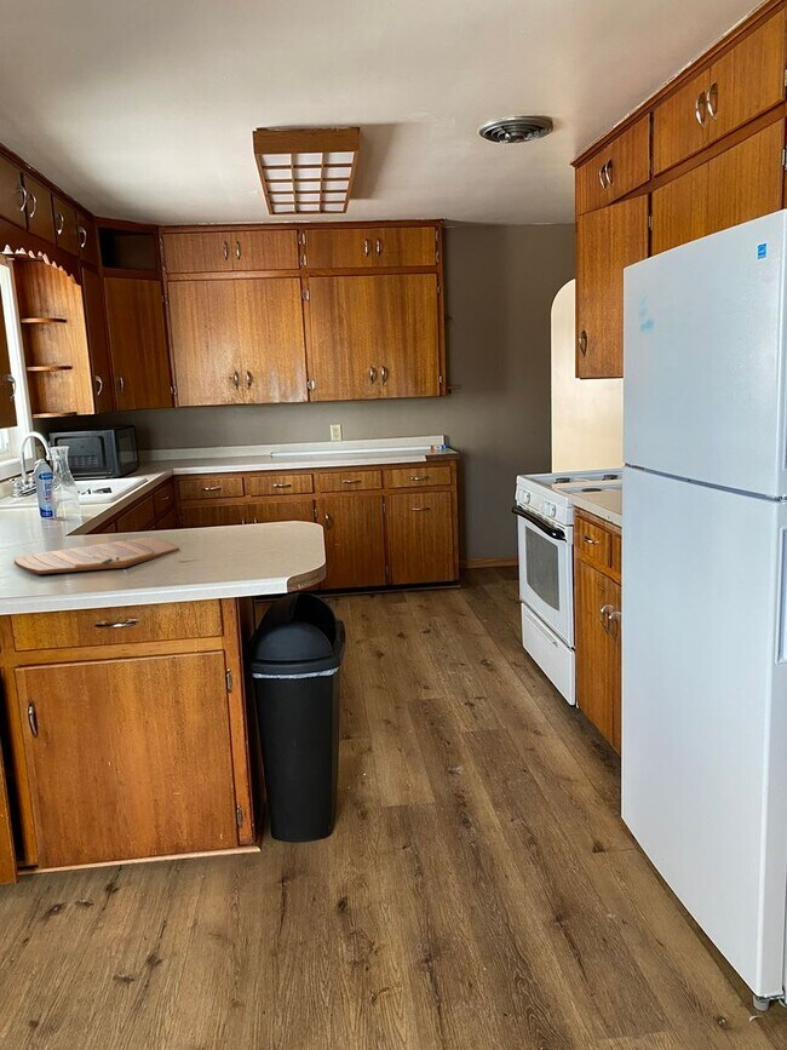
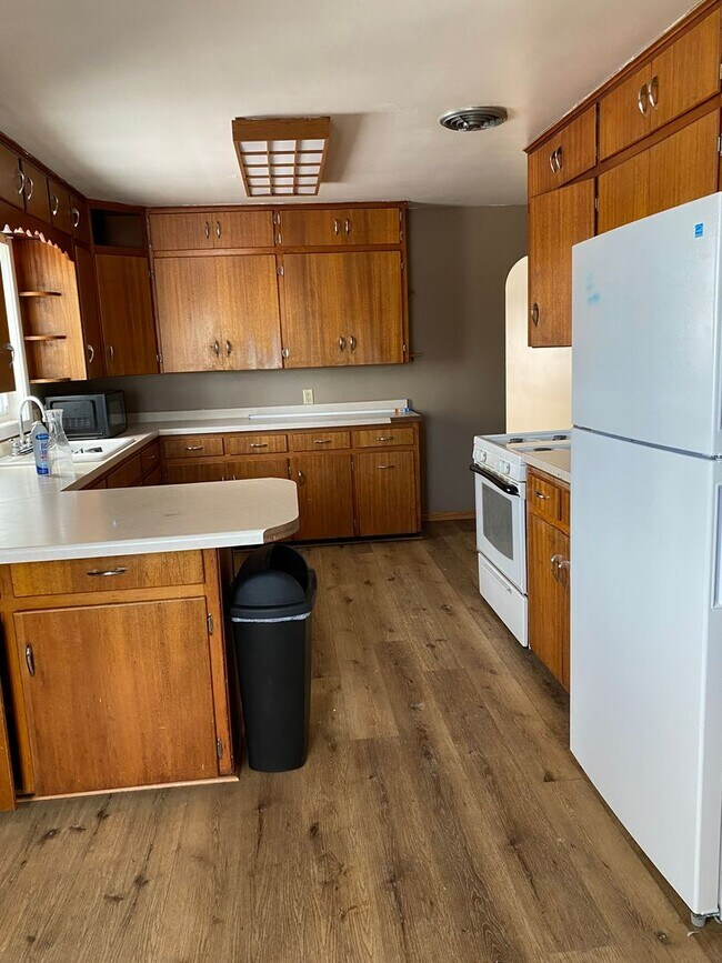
- cutting board [12,537,180,575]
